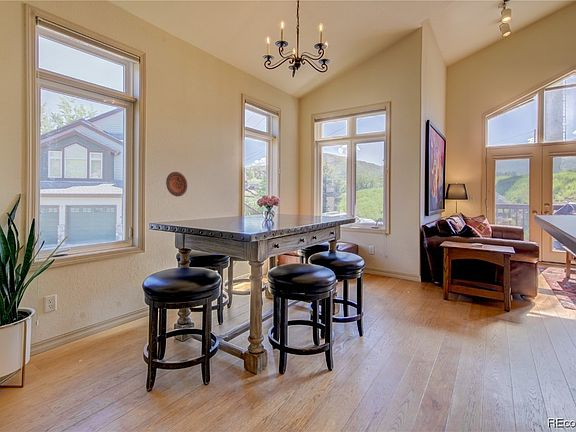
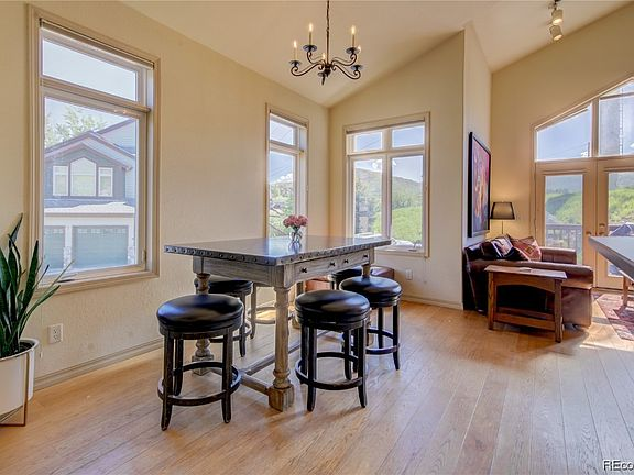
- decorative plate [165,171,188,197]
